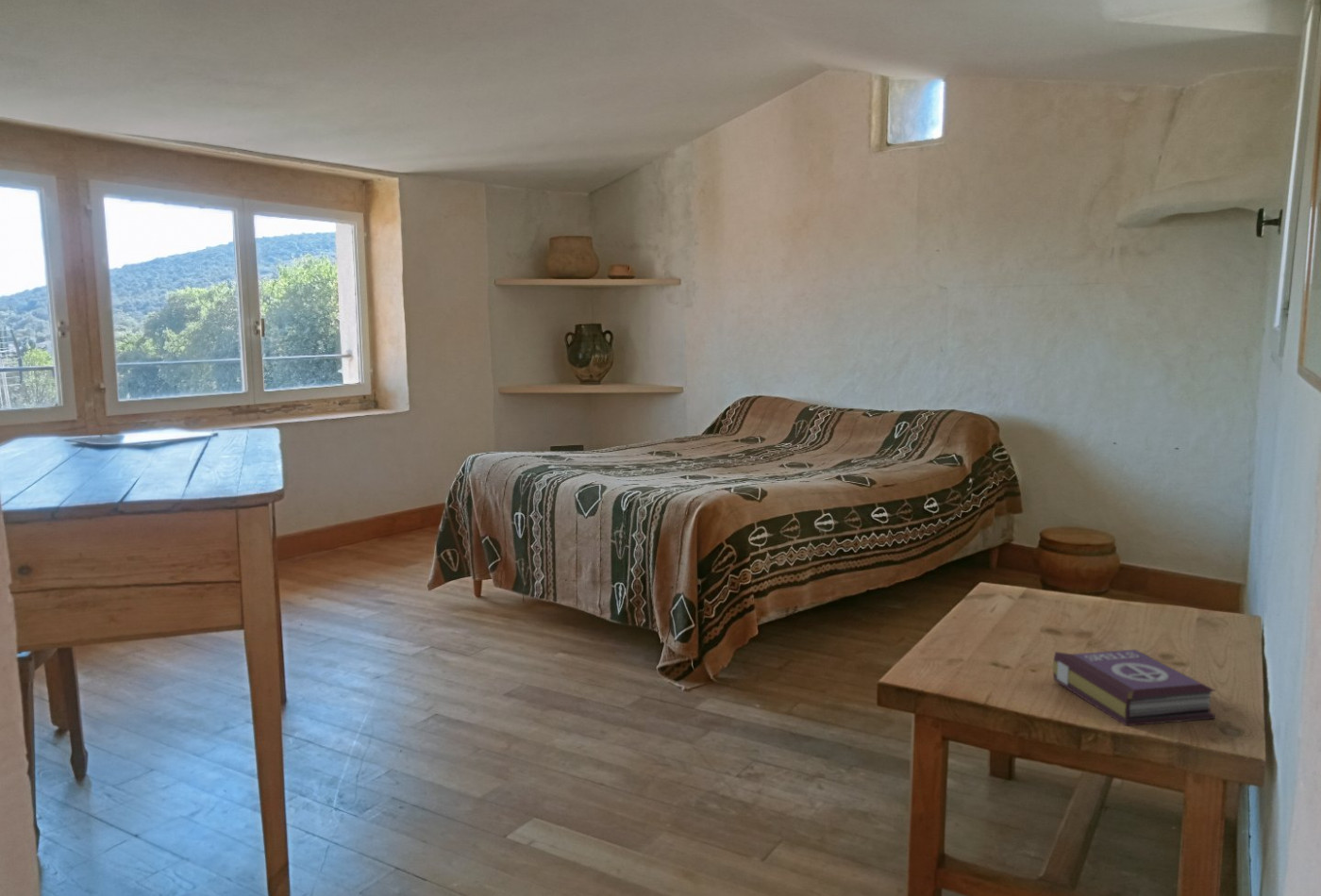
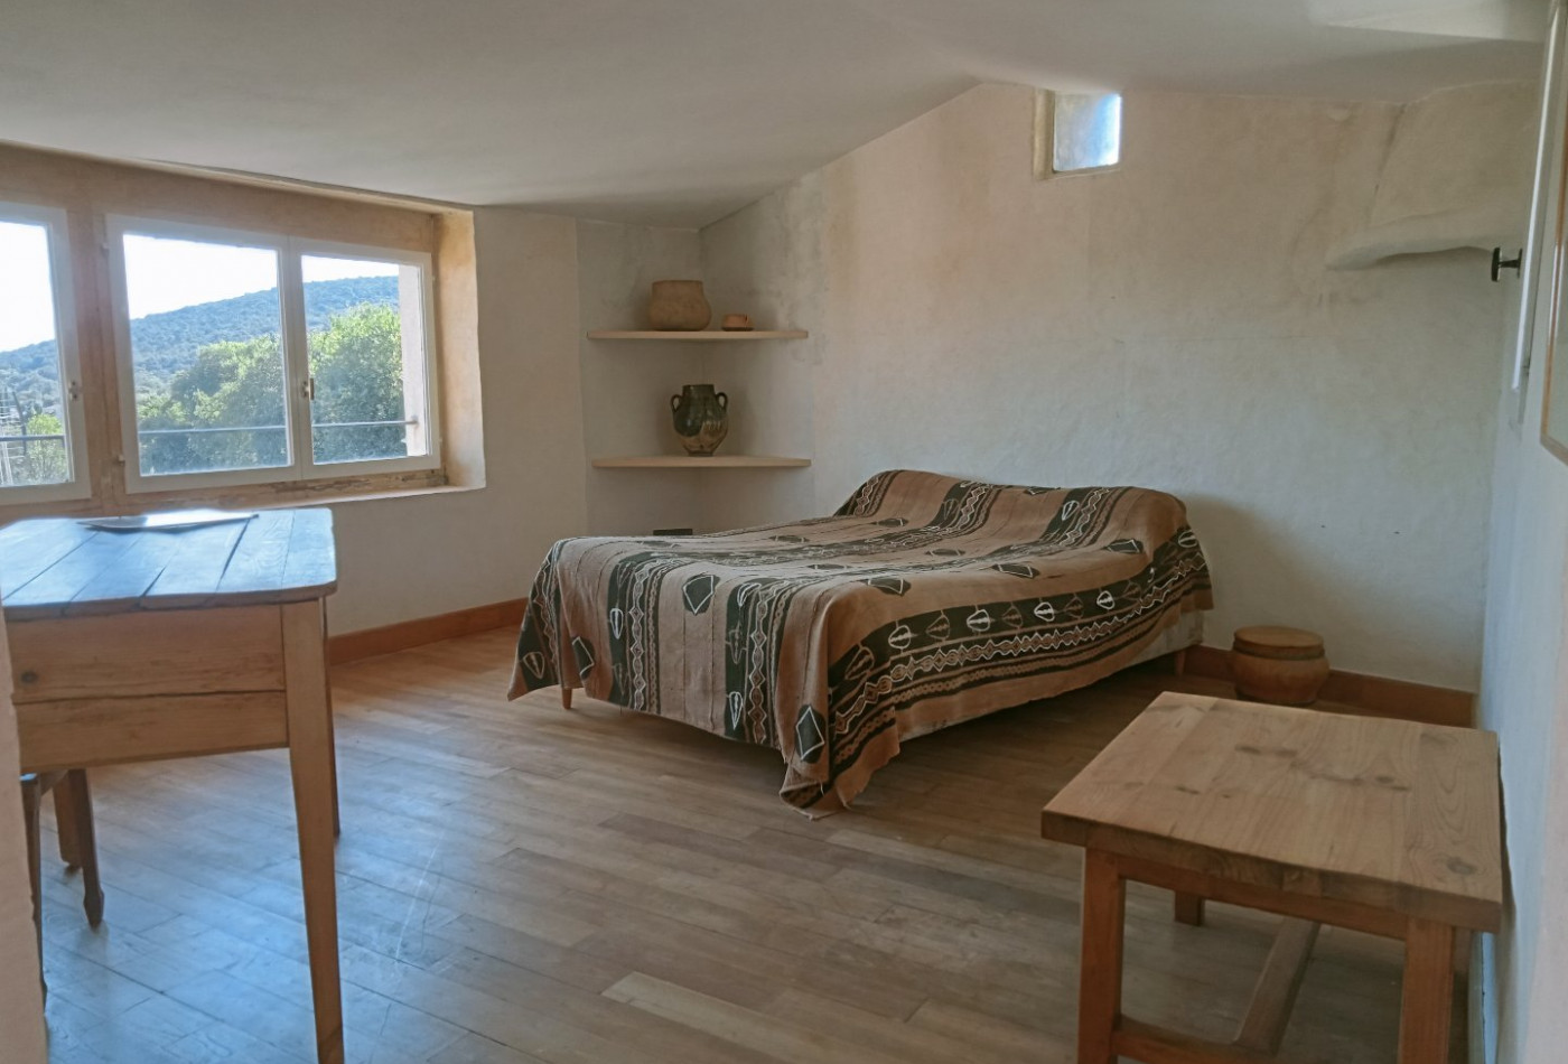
- book [1052,649,1217,727]
